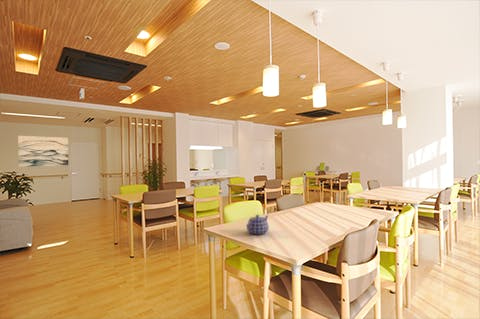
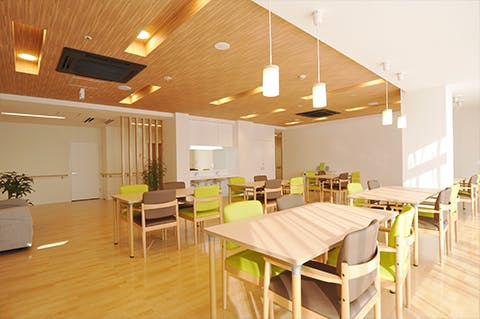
- wall art [17,135,69,168]
- teapot [246,214,270,235]
